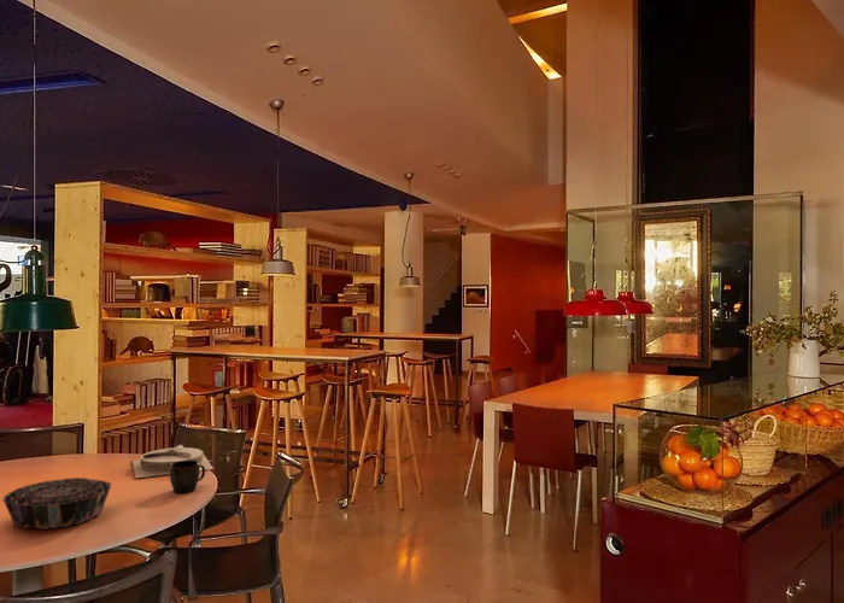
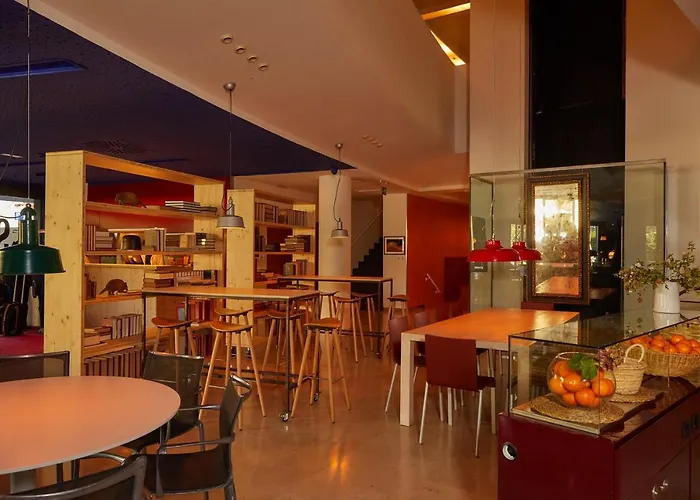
- mug [169,461,206,493]
- plate [131,444,215,479]
- decorative bowl [1,476,112,531]
